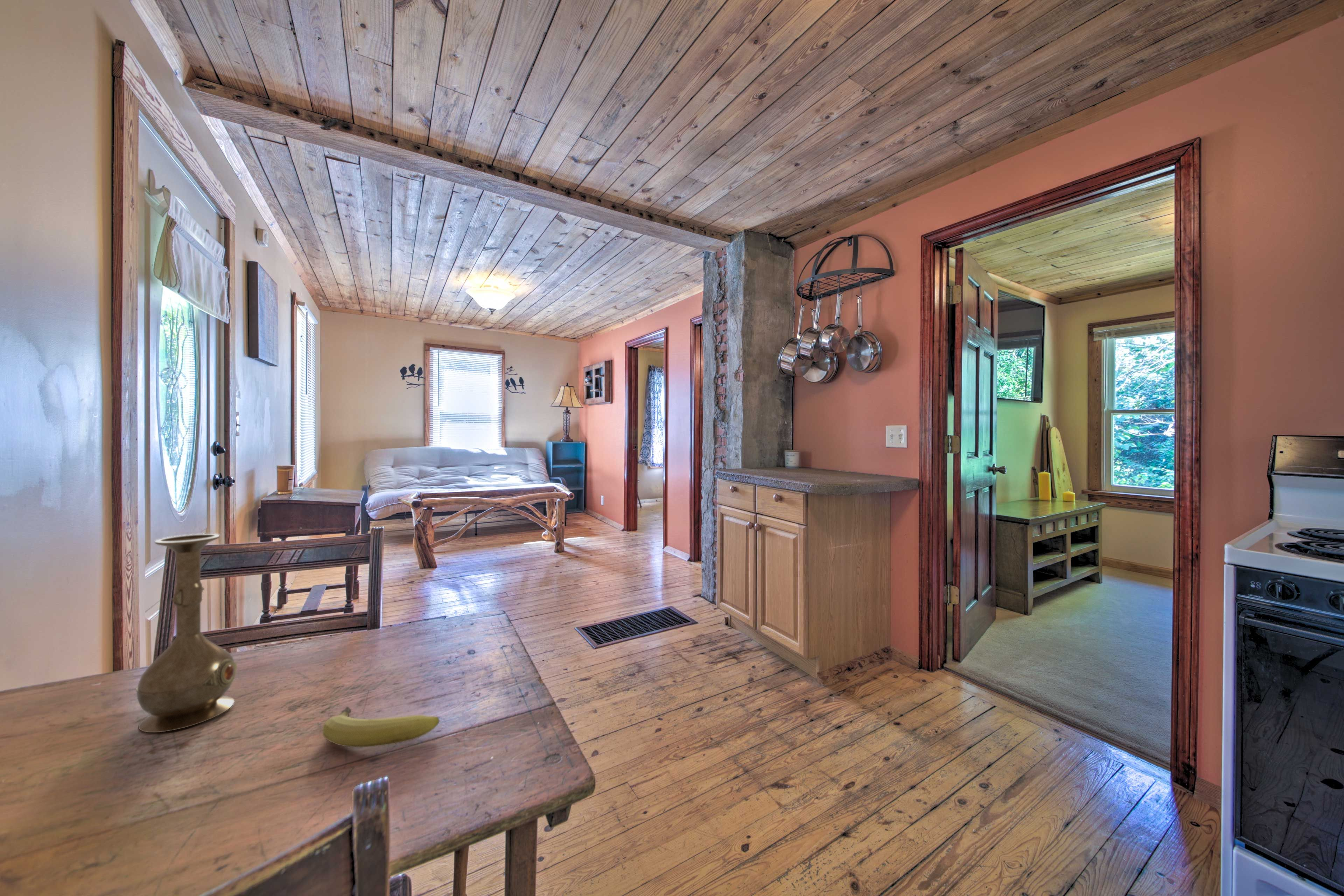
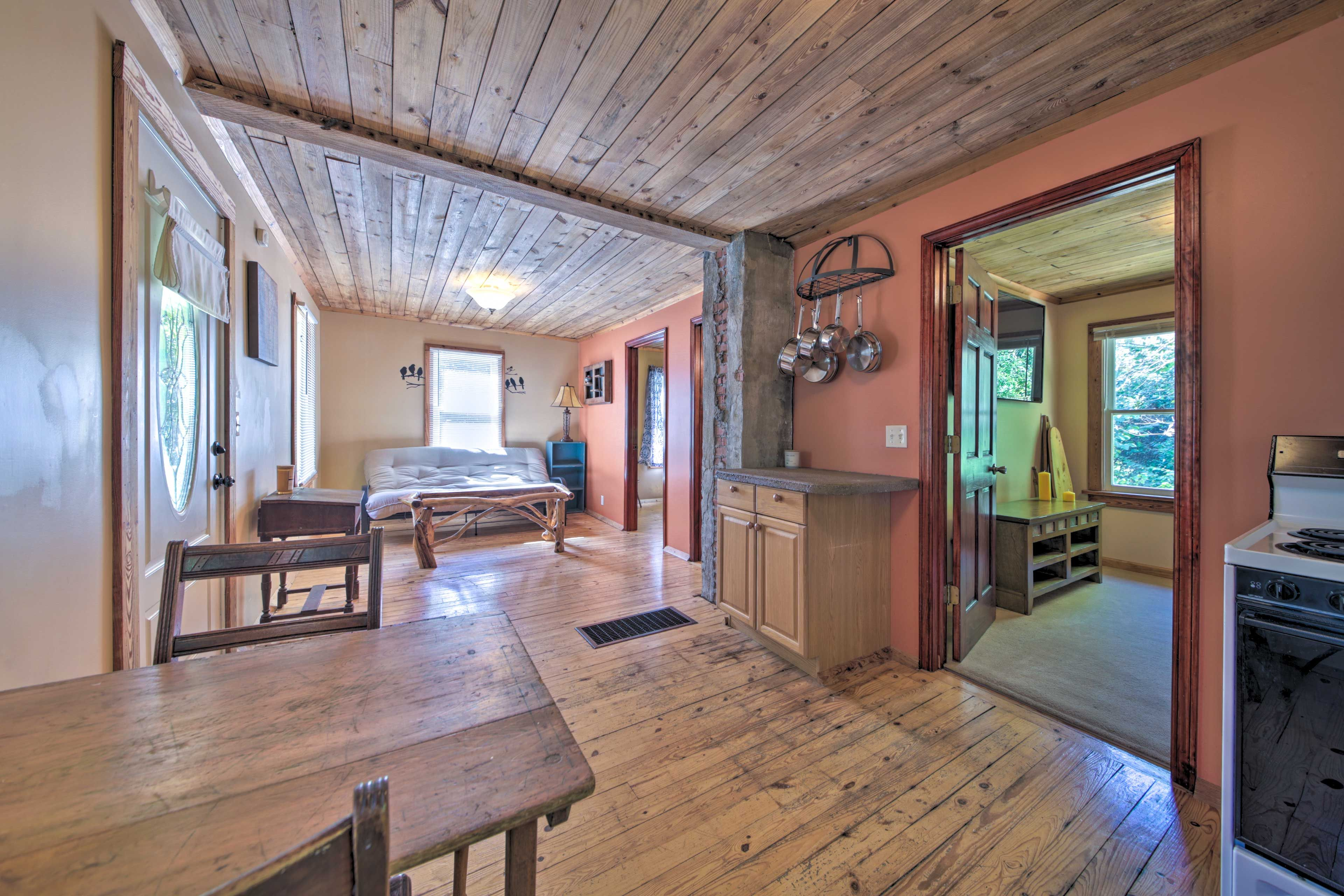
- fruit [322,706,440,748]
- vase [135,533,237,733]
